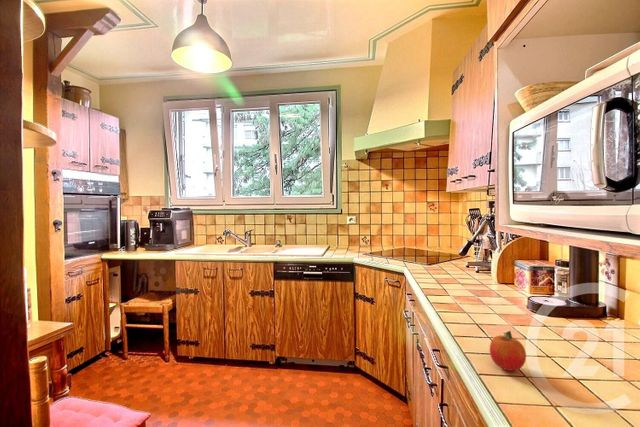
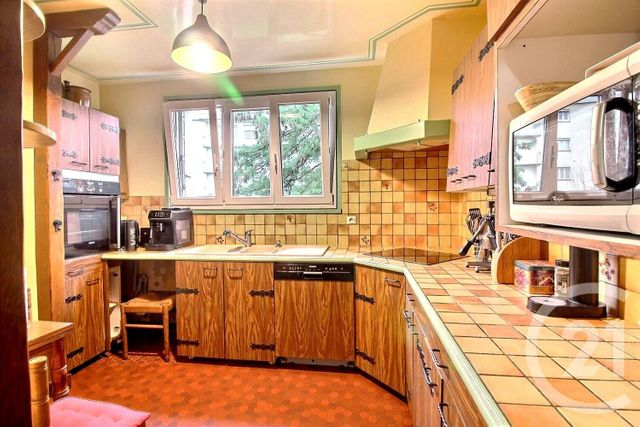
- fruit [489,330,527,372]
